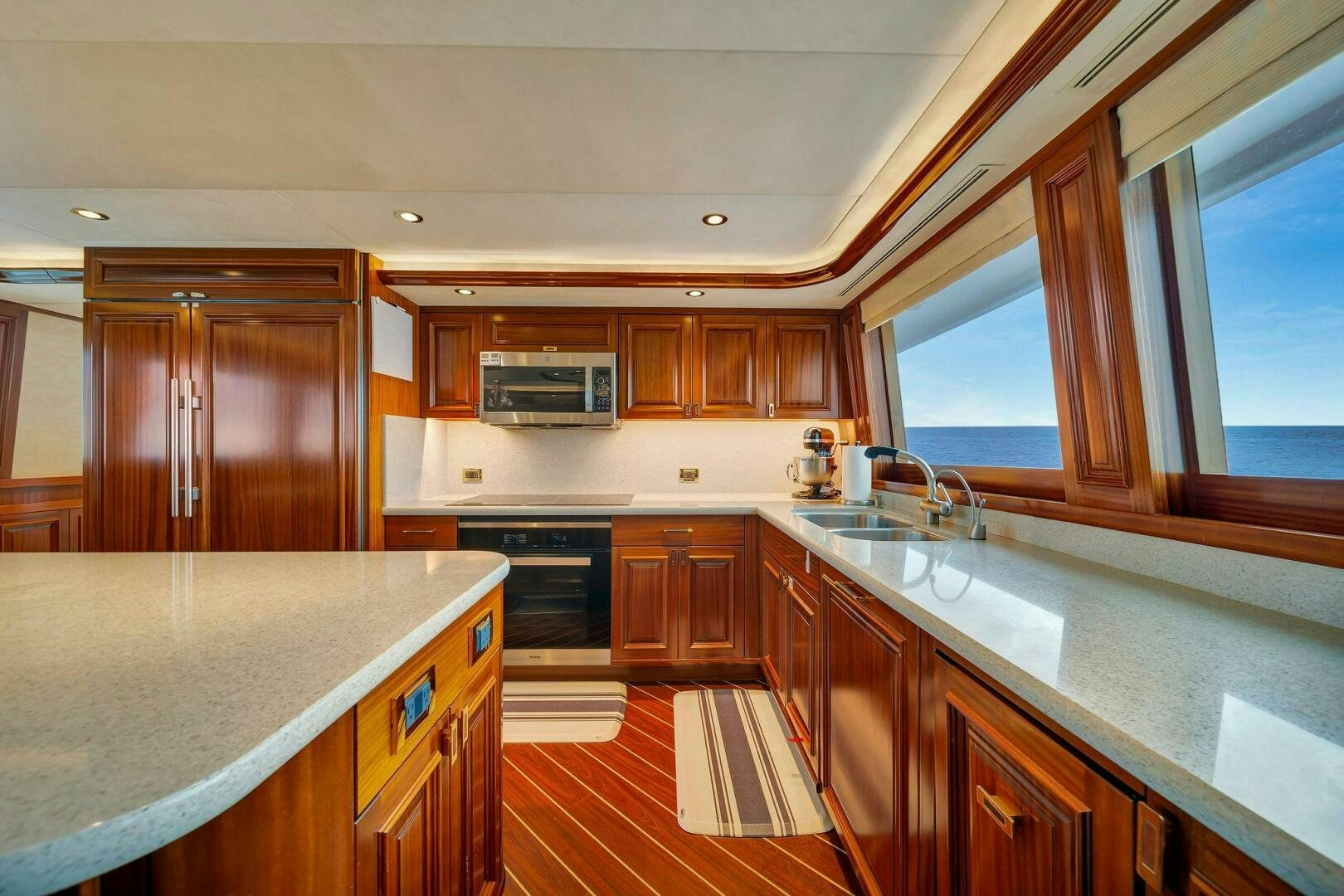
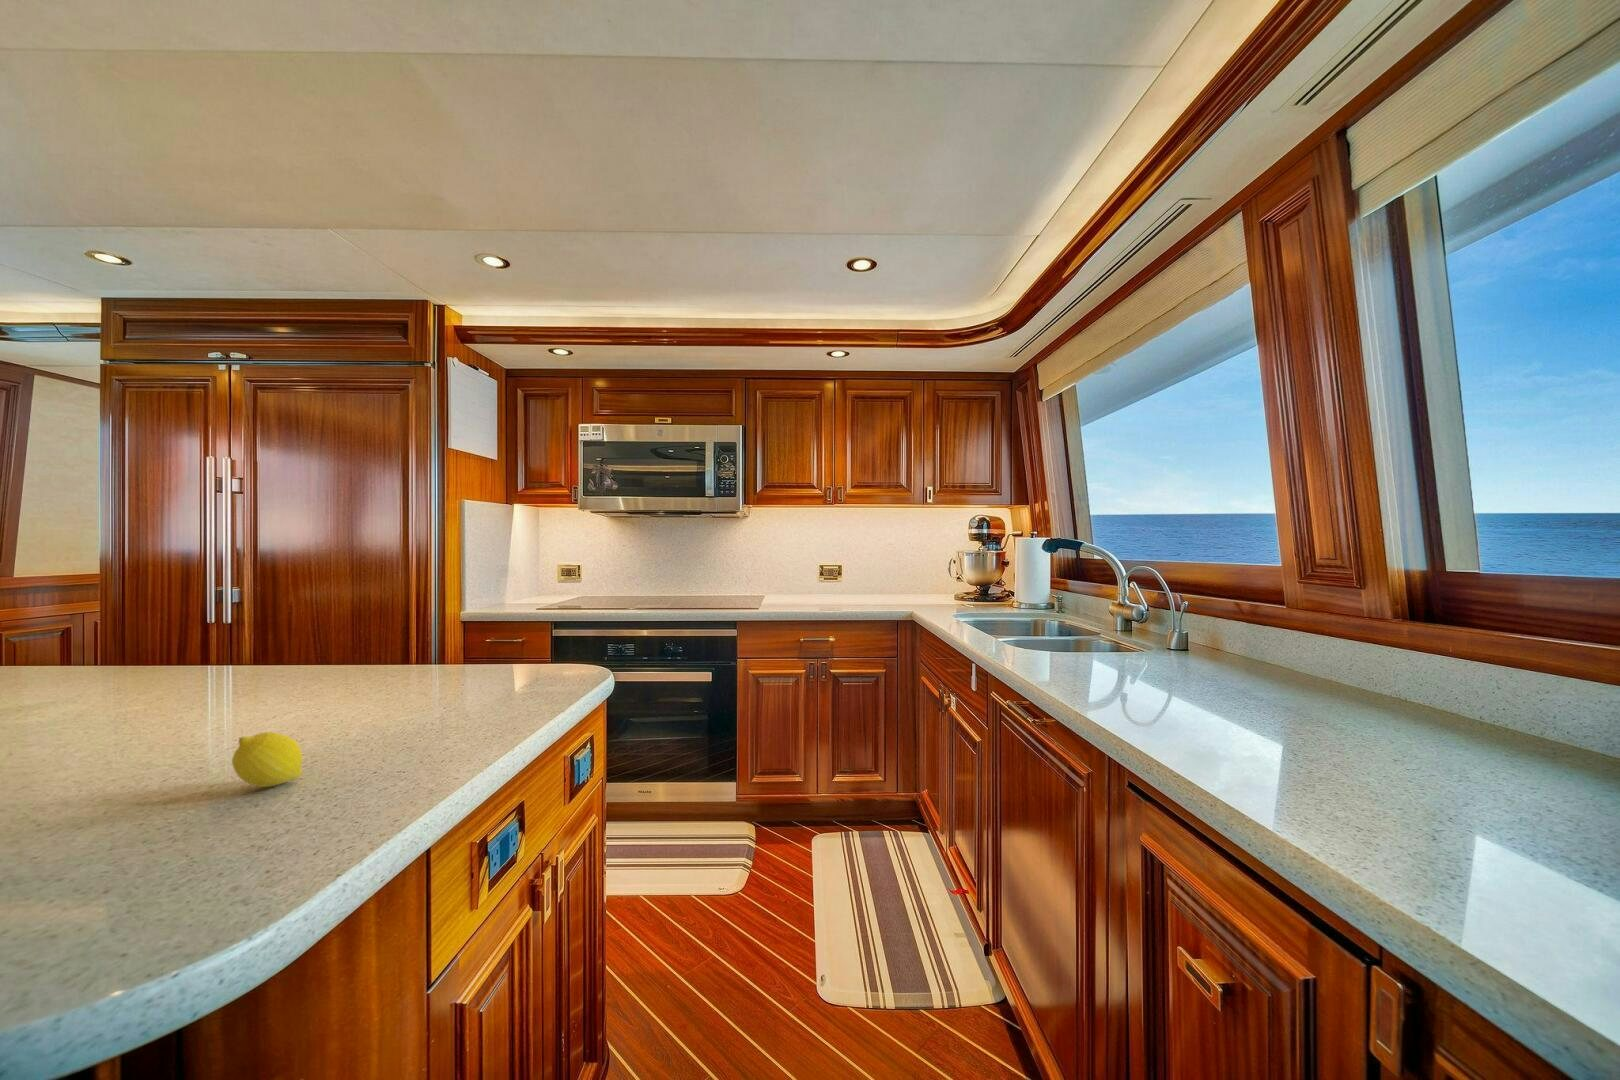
+ fruit [231,730,304,788]
